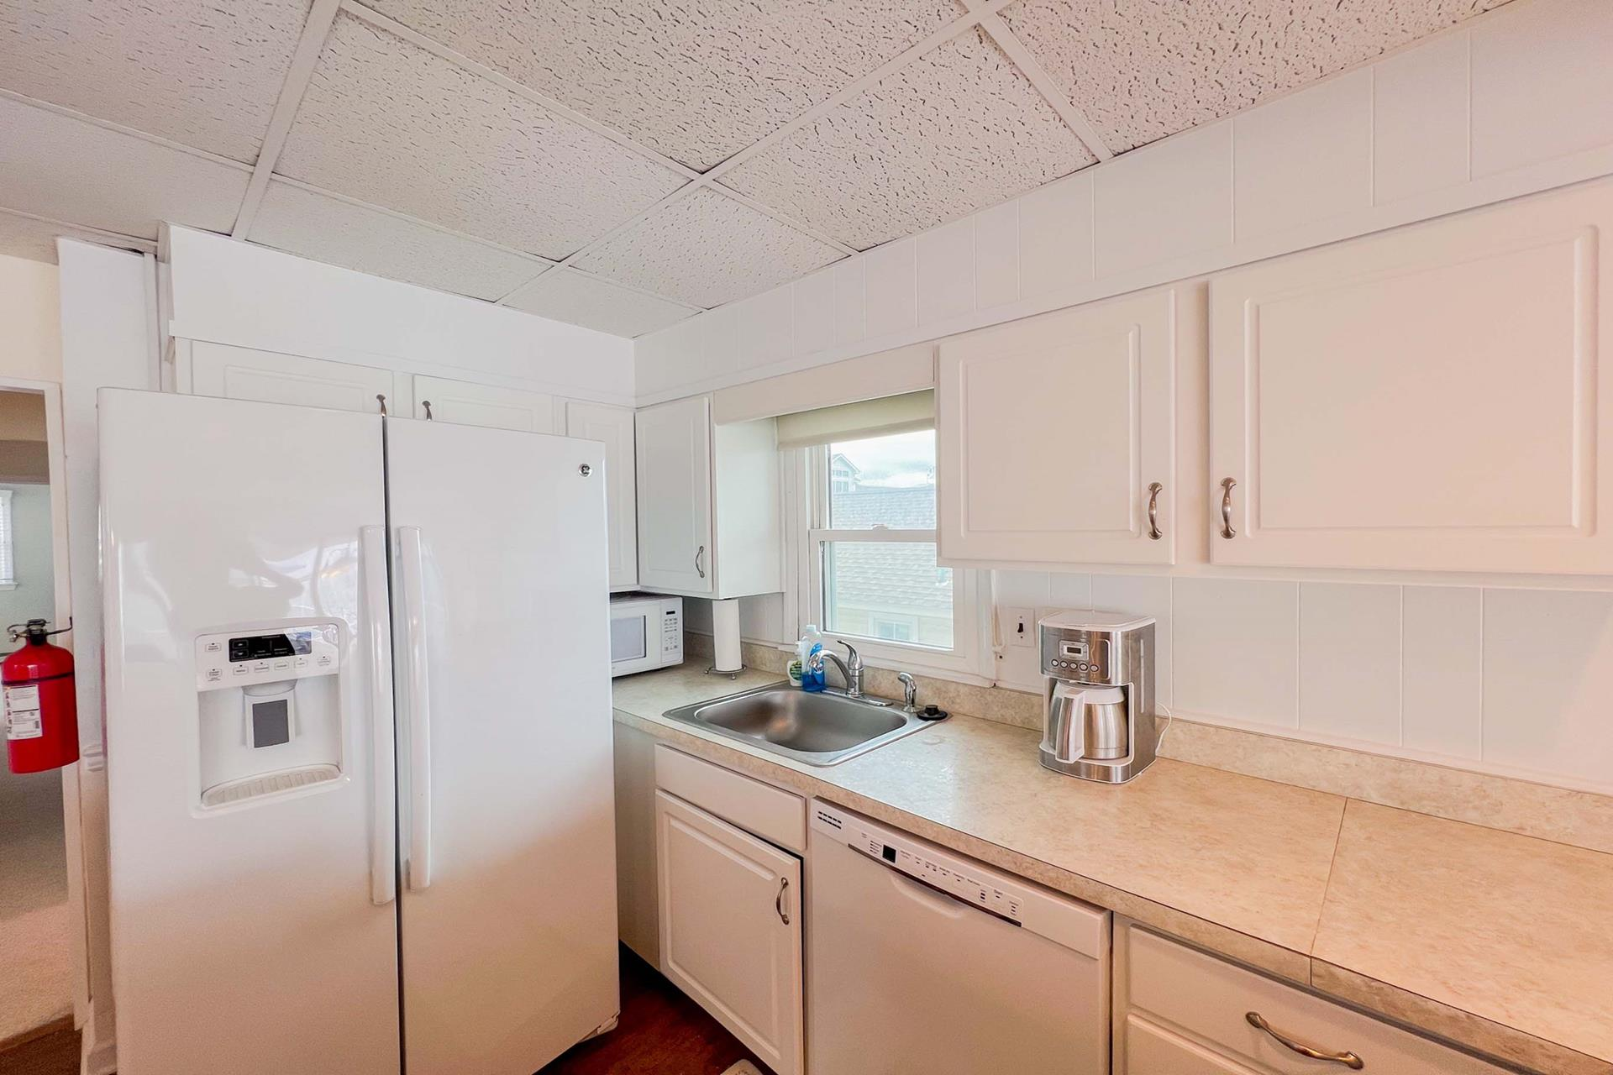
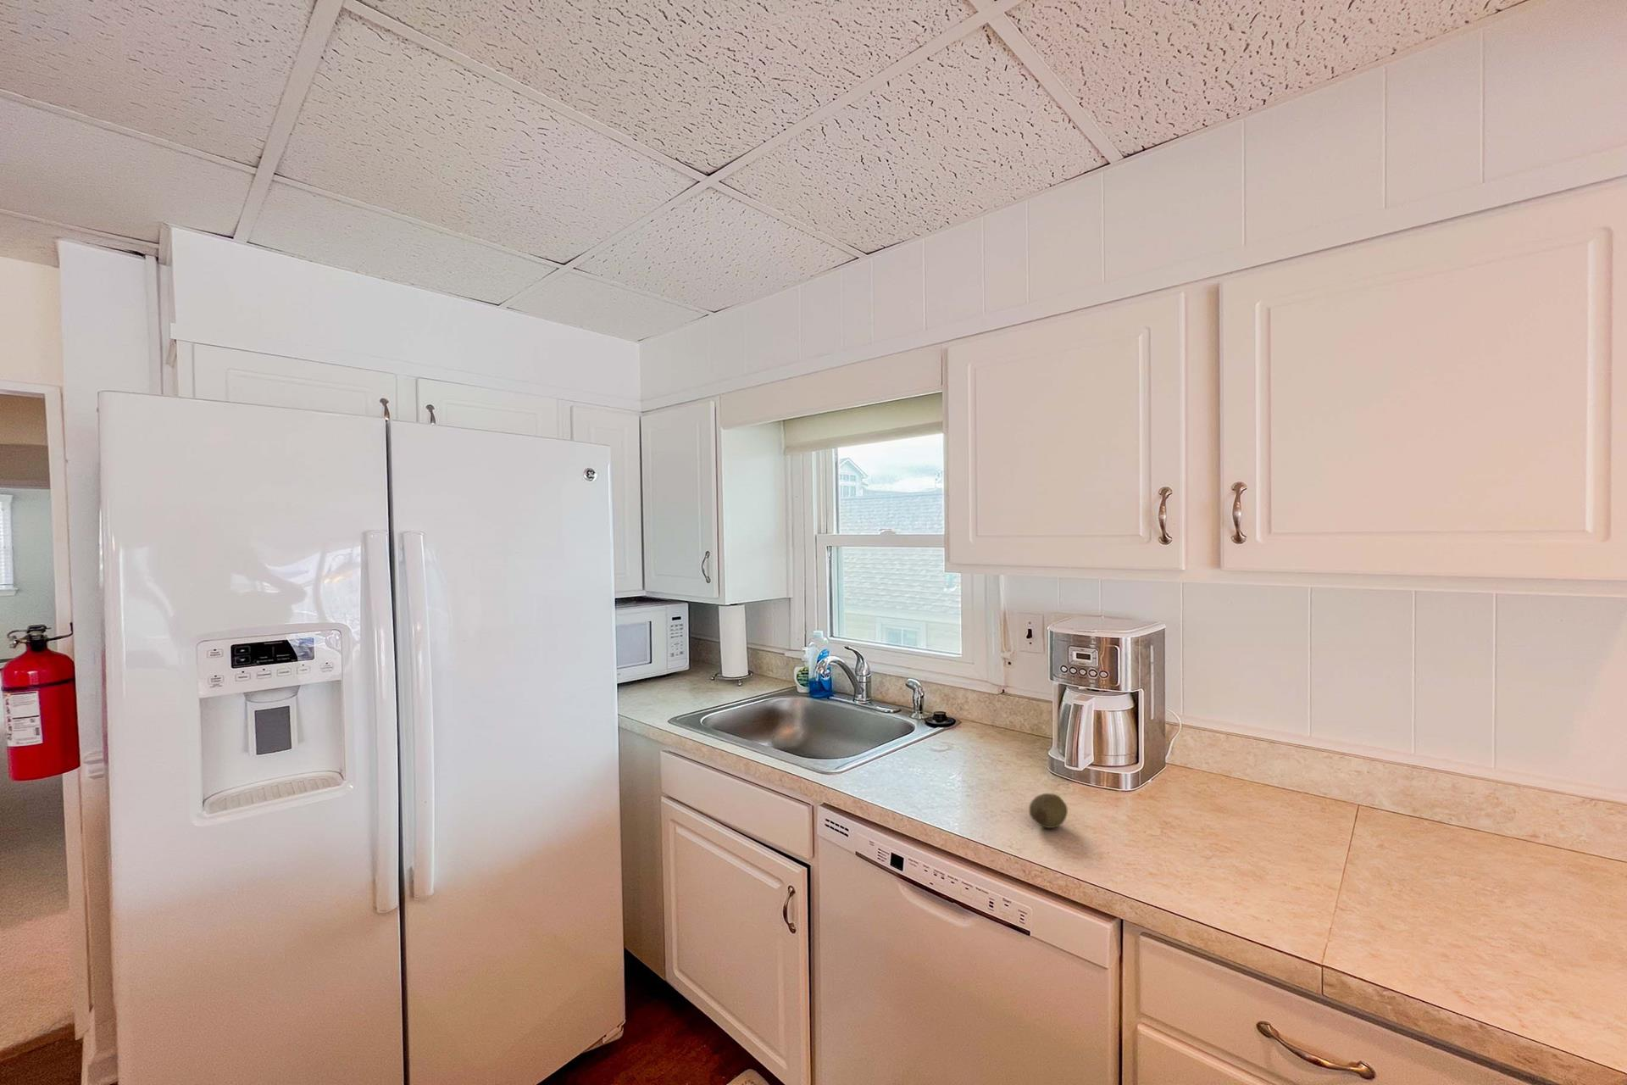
+ fruit [1028,792,1069,829]
